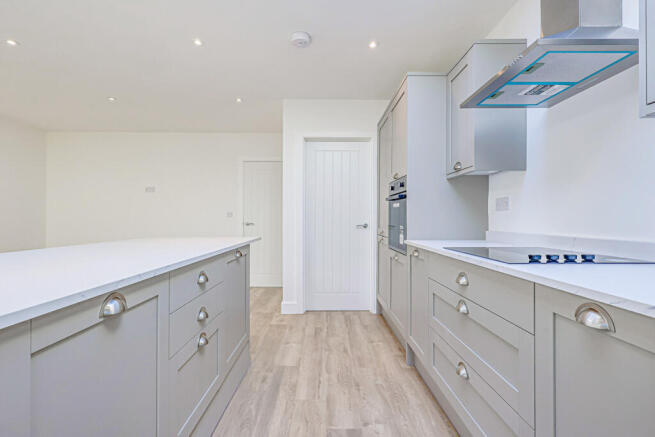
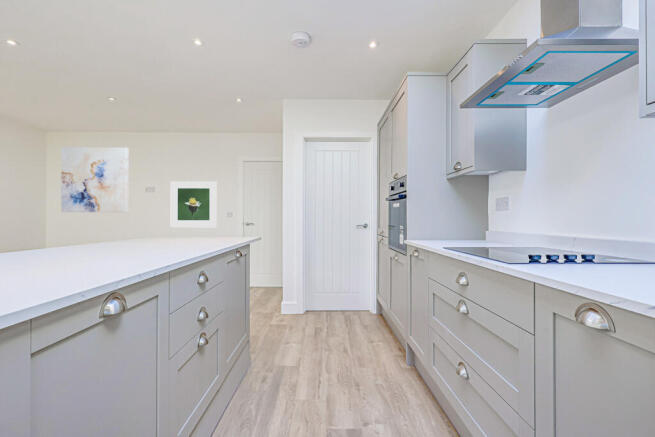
+ wall art [60,146,130,213]
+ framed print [170,180,218,228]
